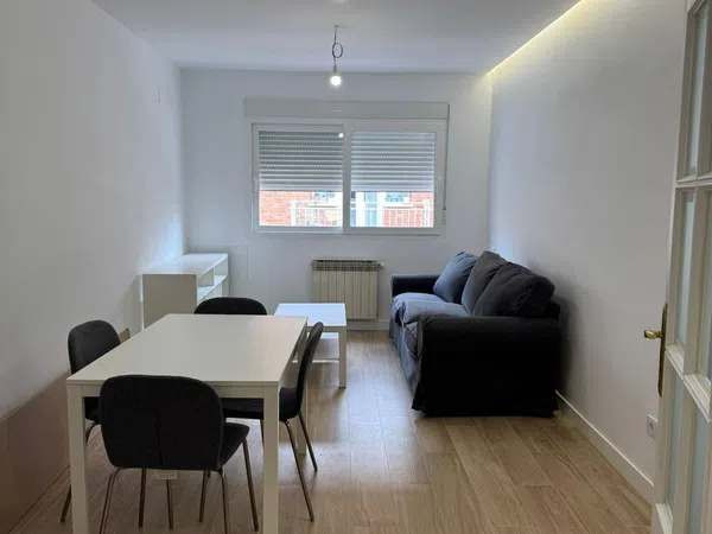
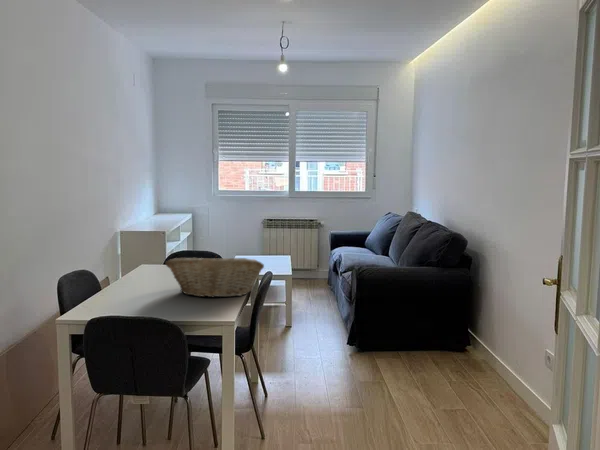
+ fruit basket [165,254,265,299]
